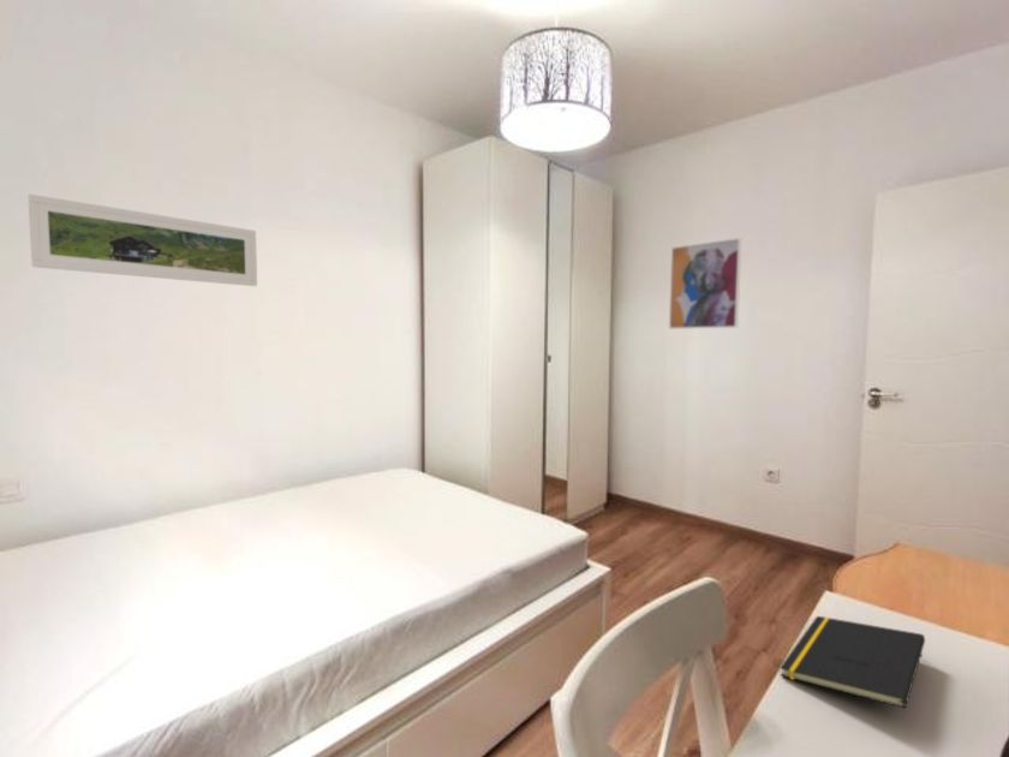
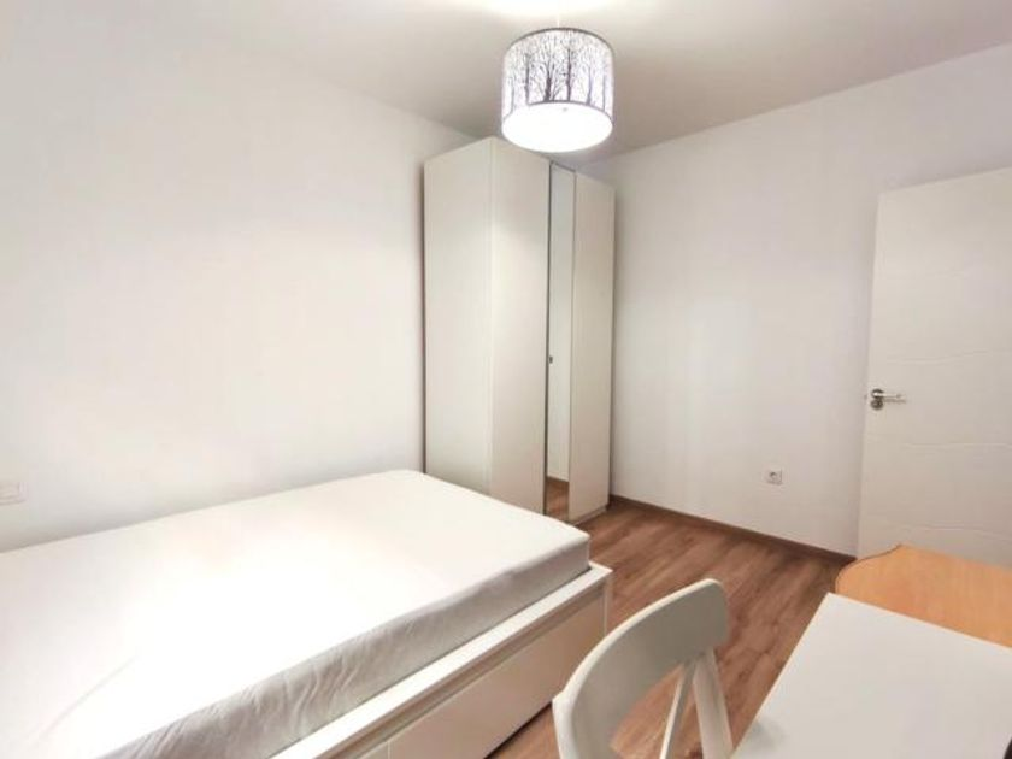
- wall art [668,237,742,330]
- notepad [778,615,926,709]
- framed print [26,193,258,287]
